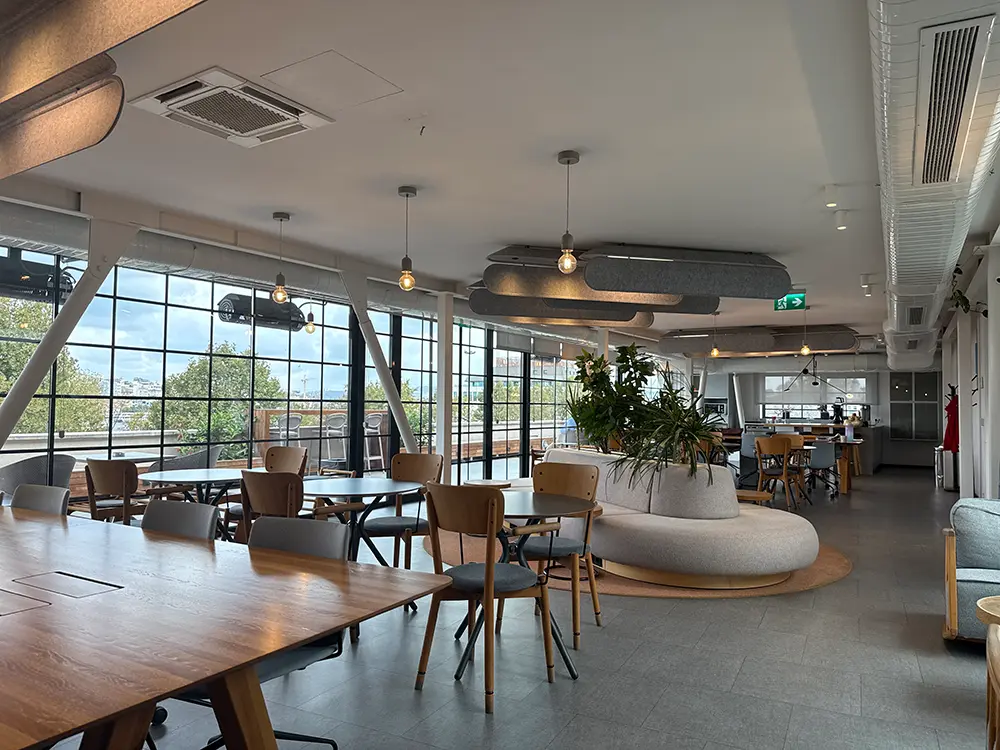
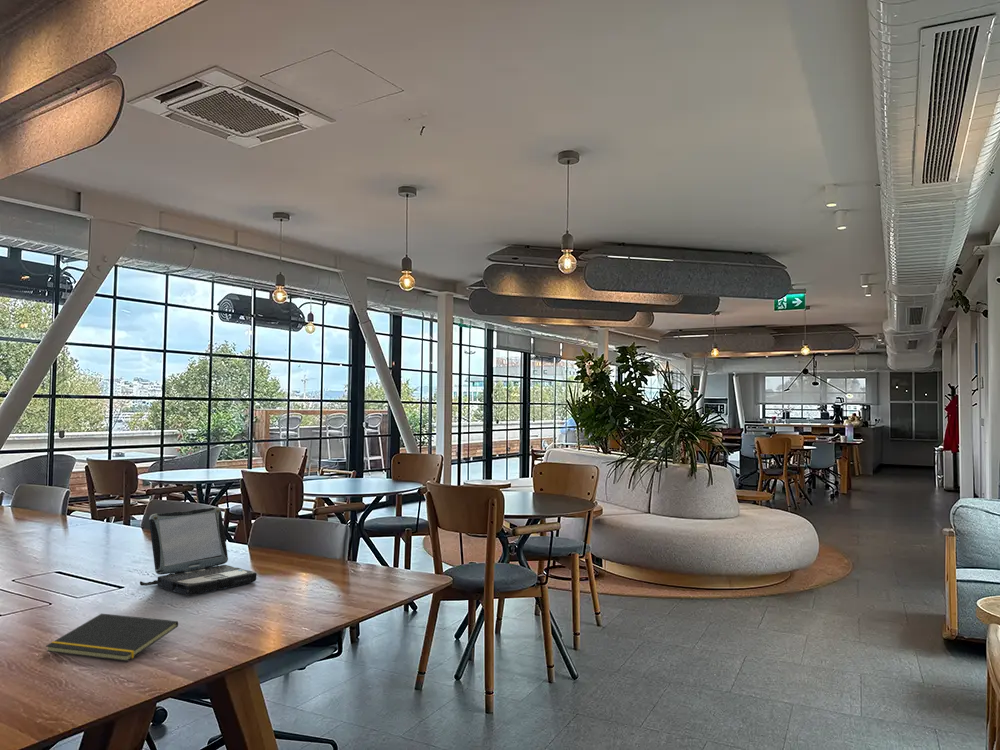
+ laptop [139,506,258,596]
+ notepad [45,613,179,662]
